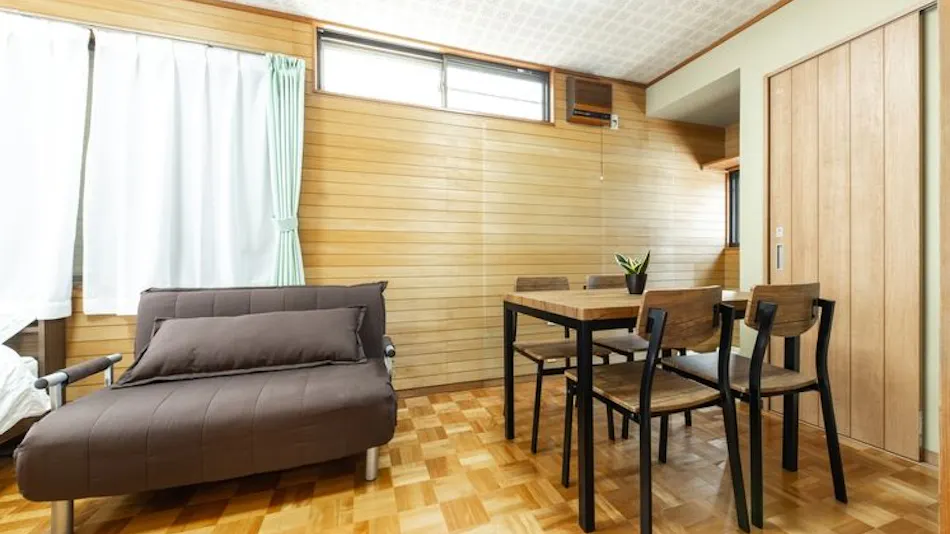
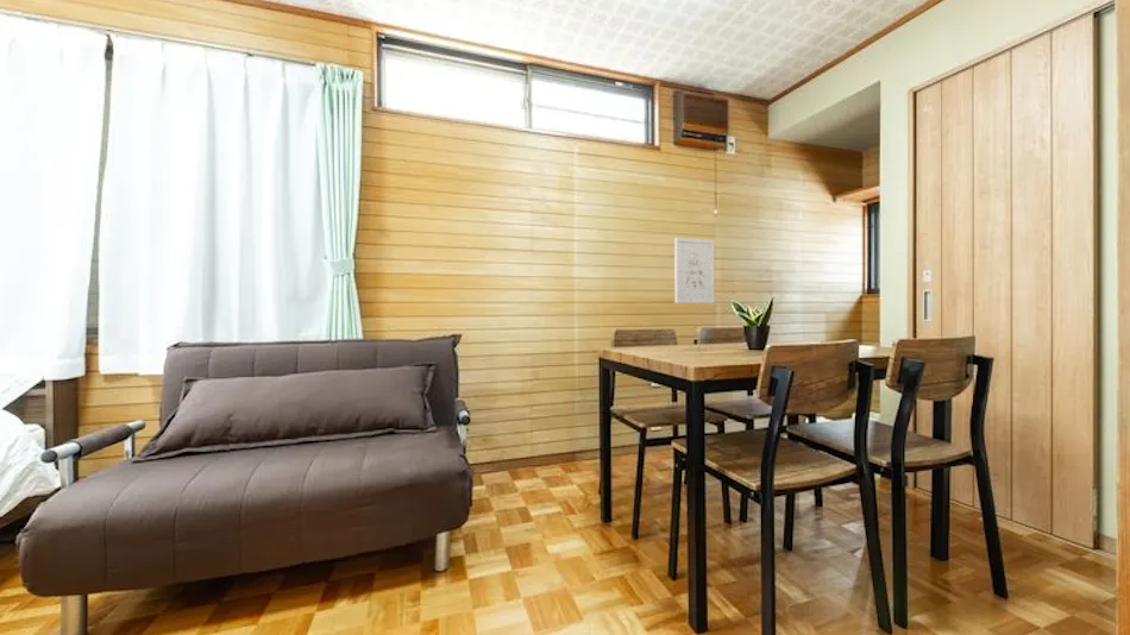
+ wall art [673,237,716,304]
